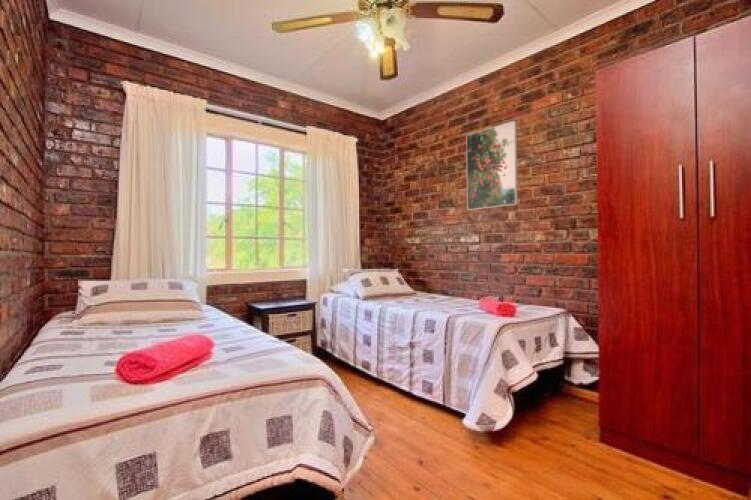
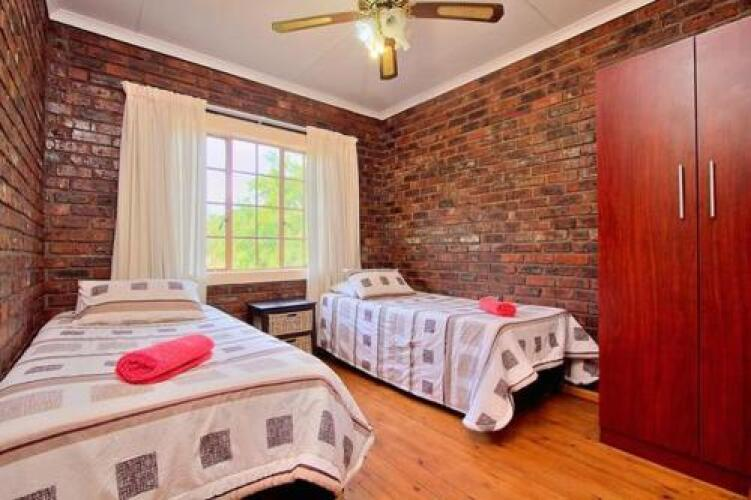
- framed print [465,120,519,211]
